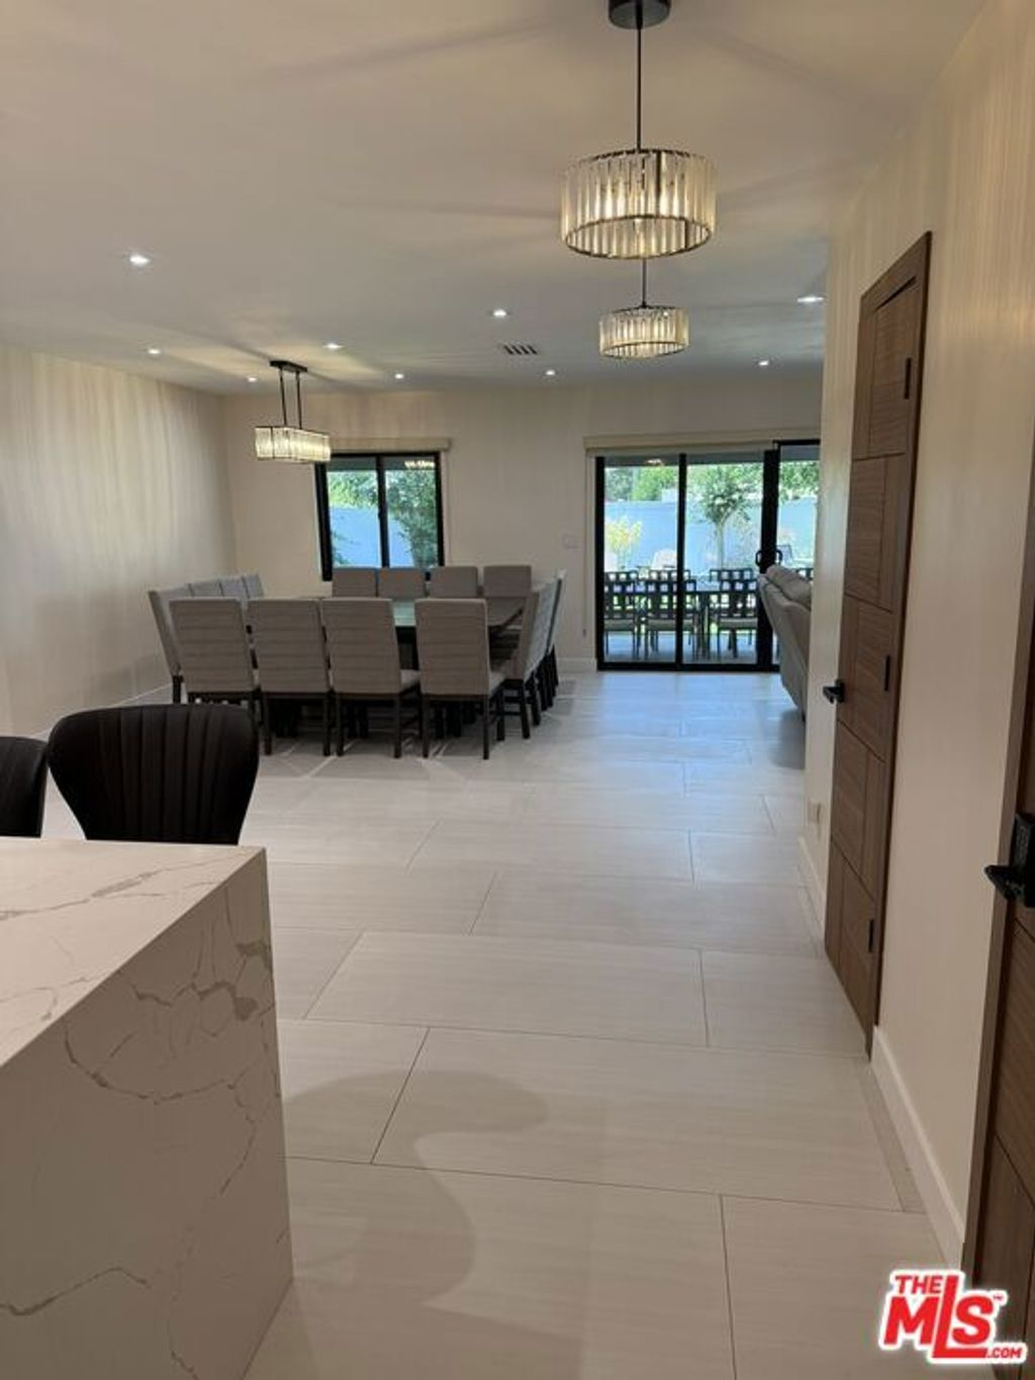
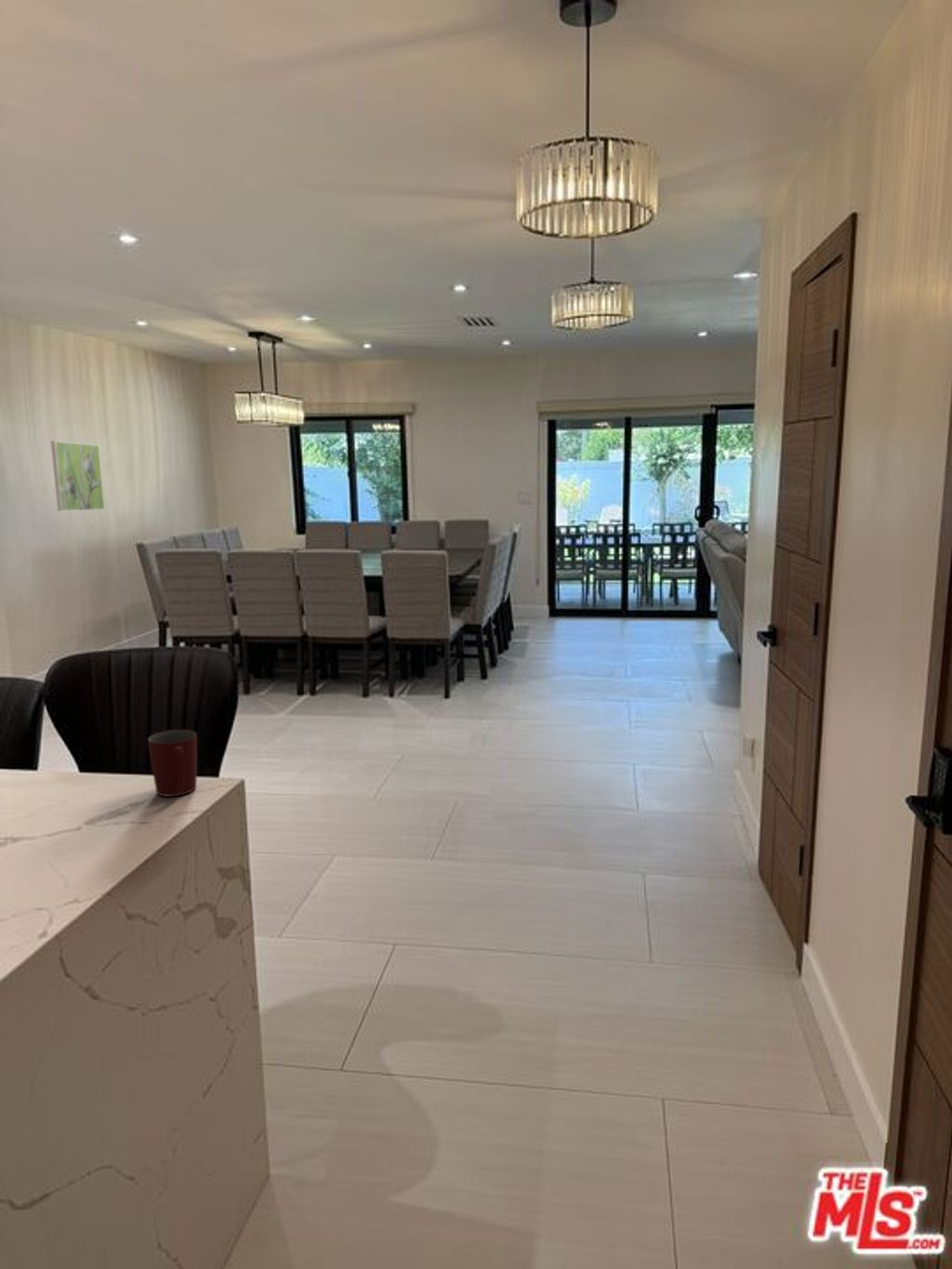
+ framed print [50,440,105,512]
+ mug [147,729,198,798]
